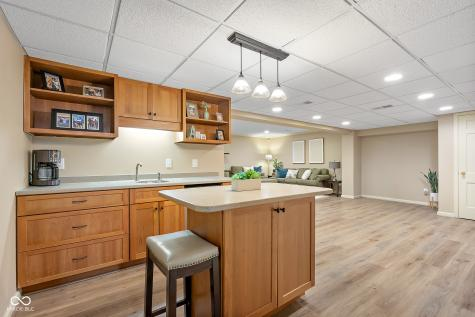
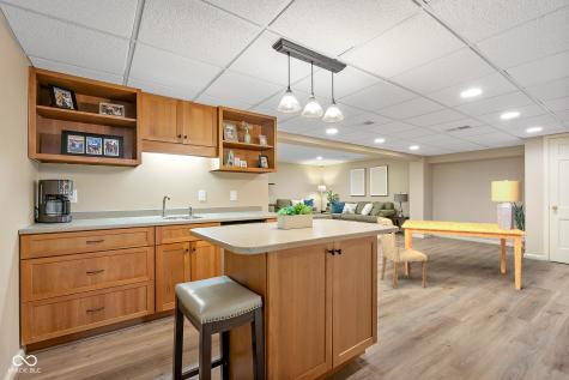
+ lamp [491,179,522,230]
+ dining table [400,219,528,291]
+ dining chair [376,216,429,290]
